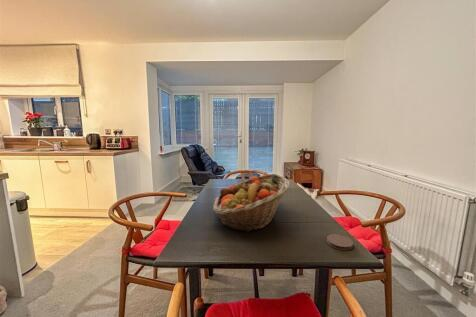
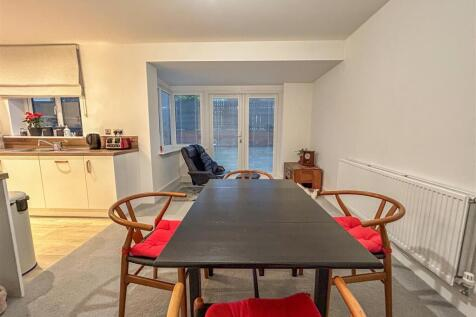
- fruit basket [212,173,291,233]
- coaster [326,233,354,251]
